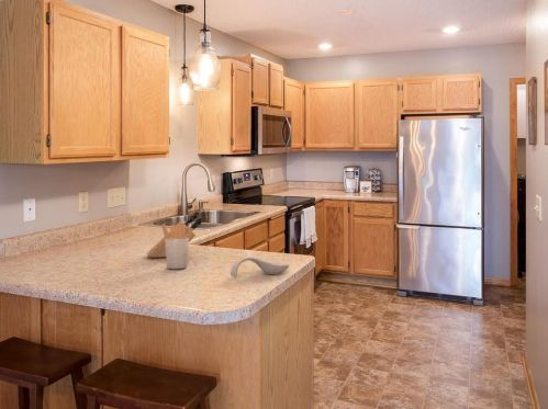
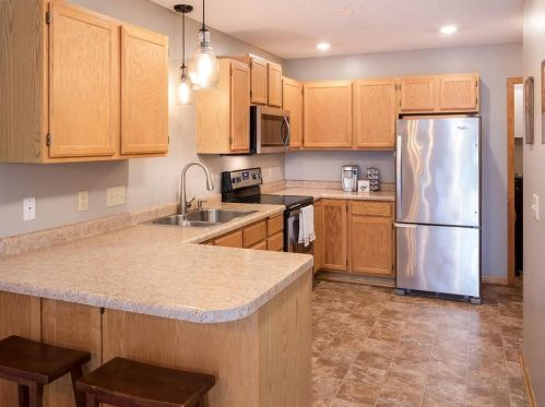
- knife block [145,211,203,259]
- utensil holder [160,223,194,270]
- spoon rest [230,255,290,277]
